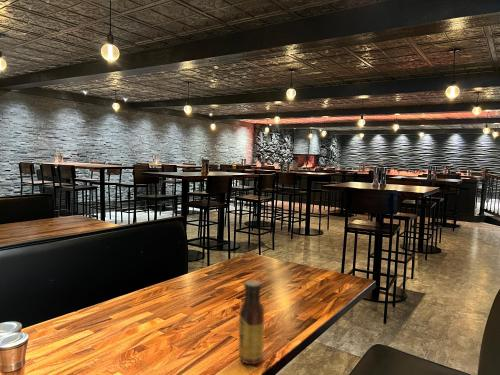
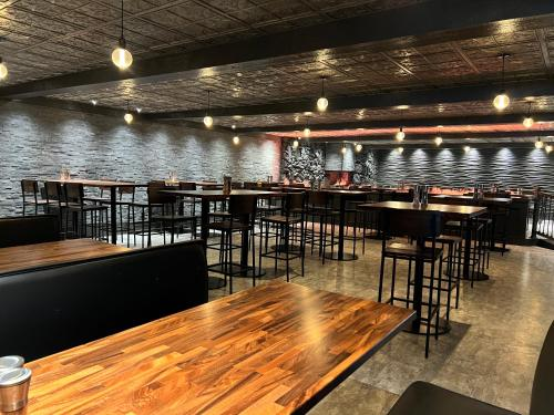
- sauce bottle [237,279,265,365]
